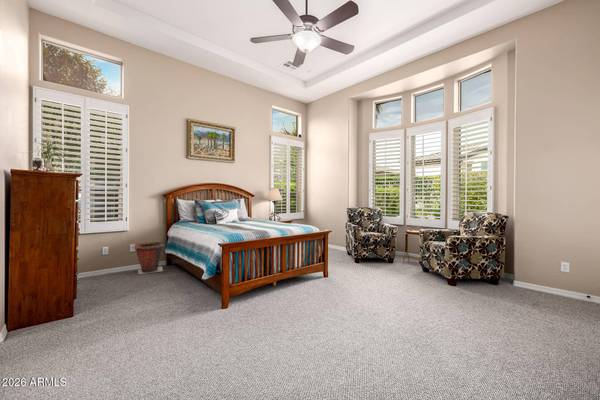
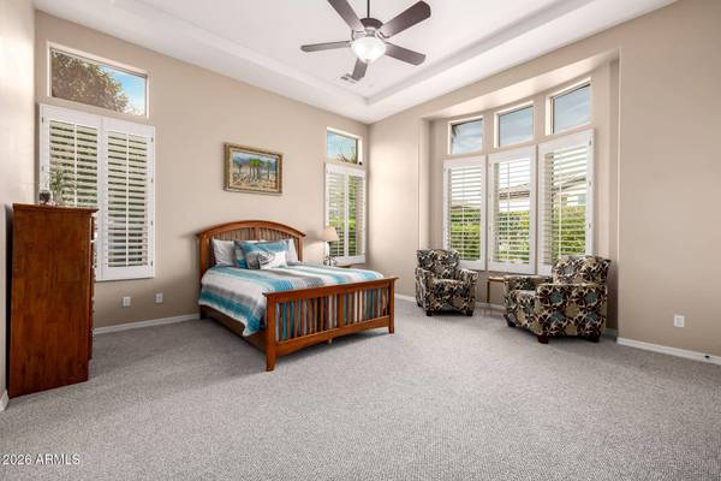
- waste bin [133,241,165,275]
